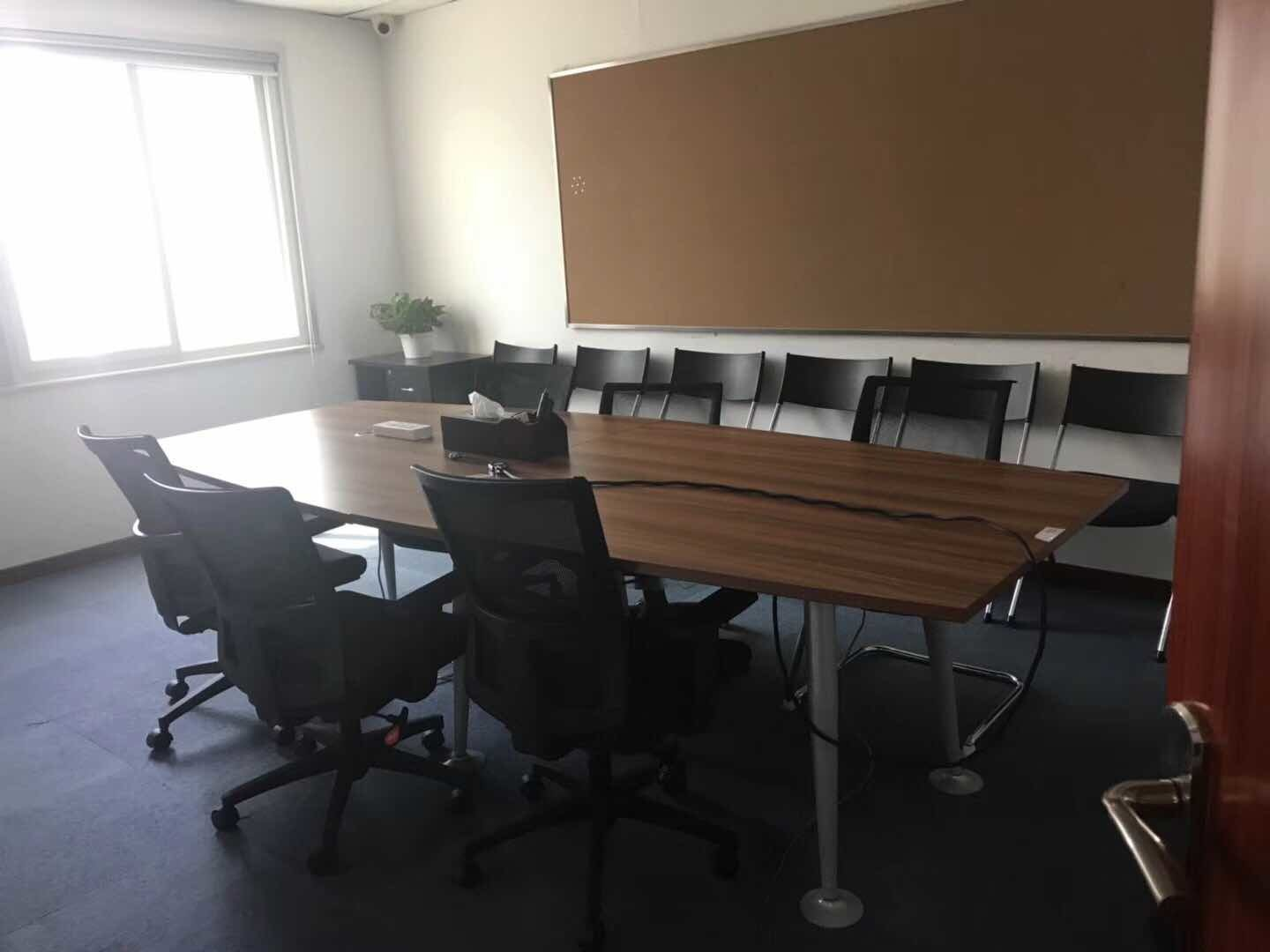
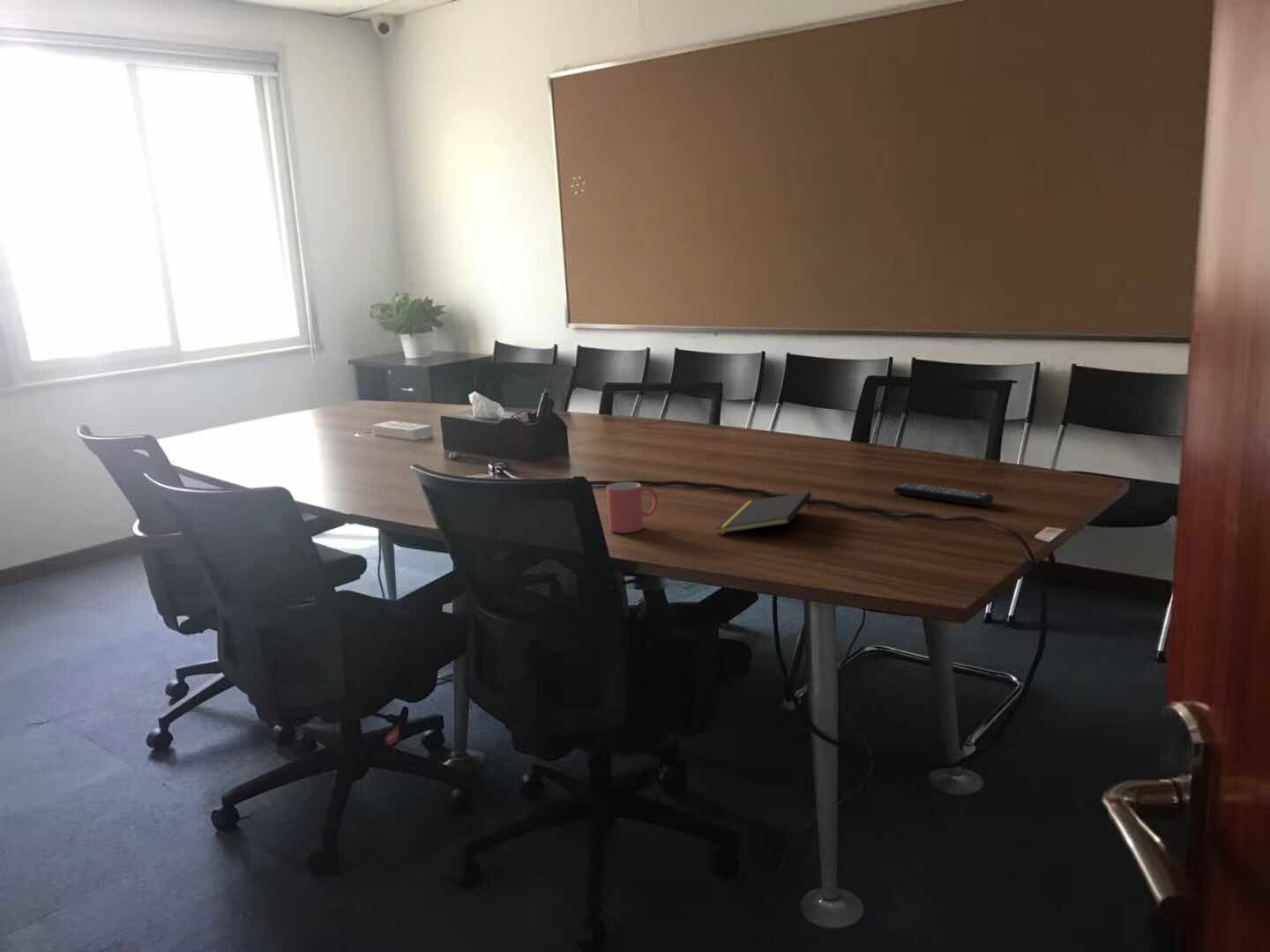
+ notepad [714,491,812,535]
+ remote control [893,482,995,507]
+ mug [606,481,659,534]
